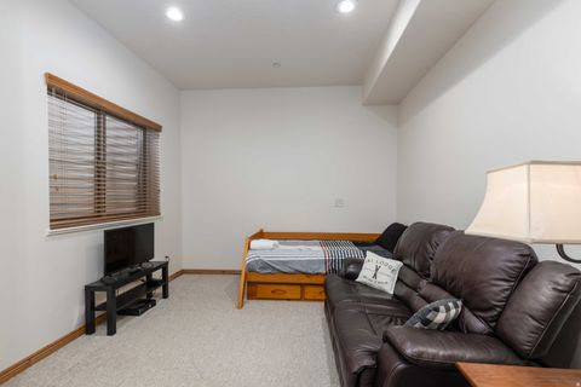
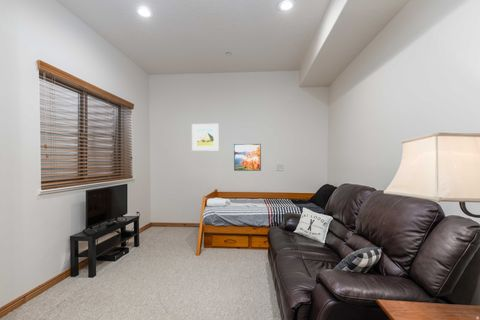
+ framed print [233,143,262,172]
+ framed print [191,123,219,152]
